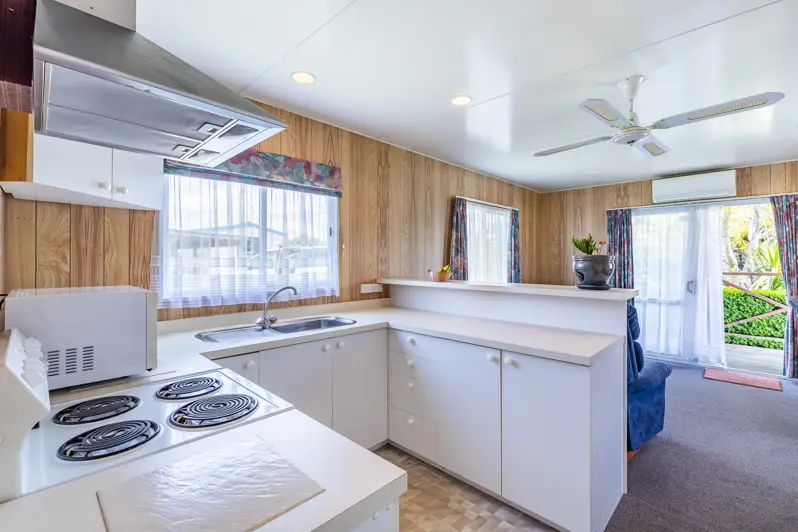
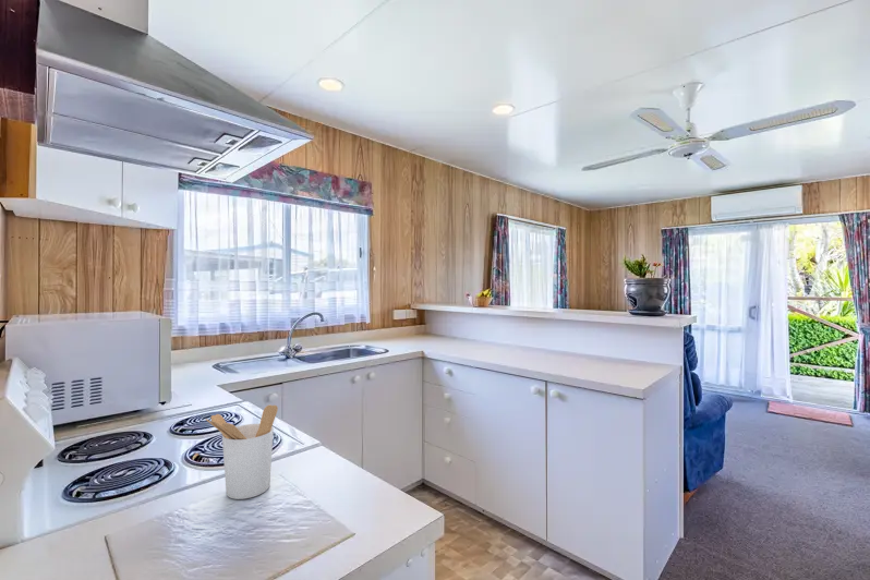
+ utensil holder [205,403,279,500]
